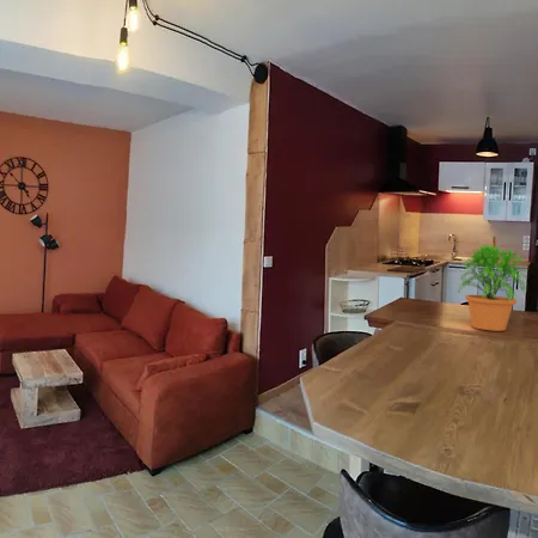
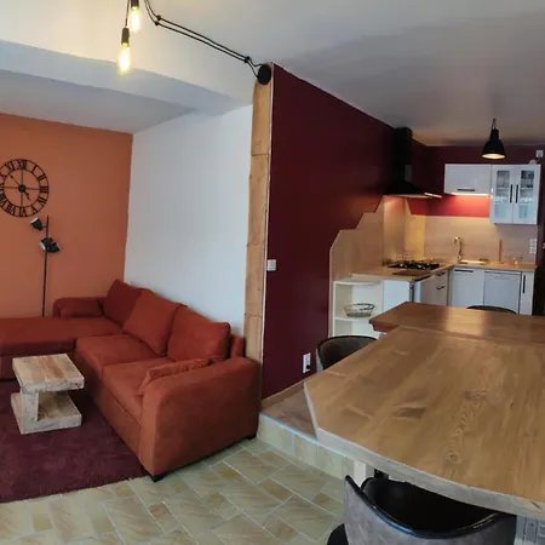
- potted plant [454,242,528,332]
